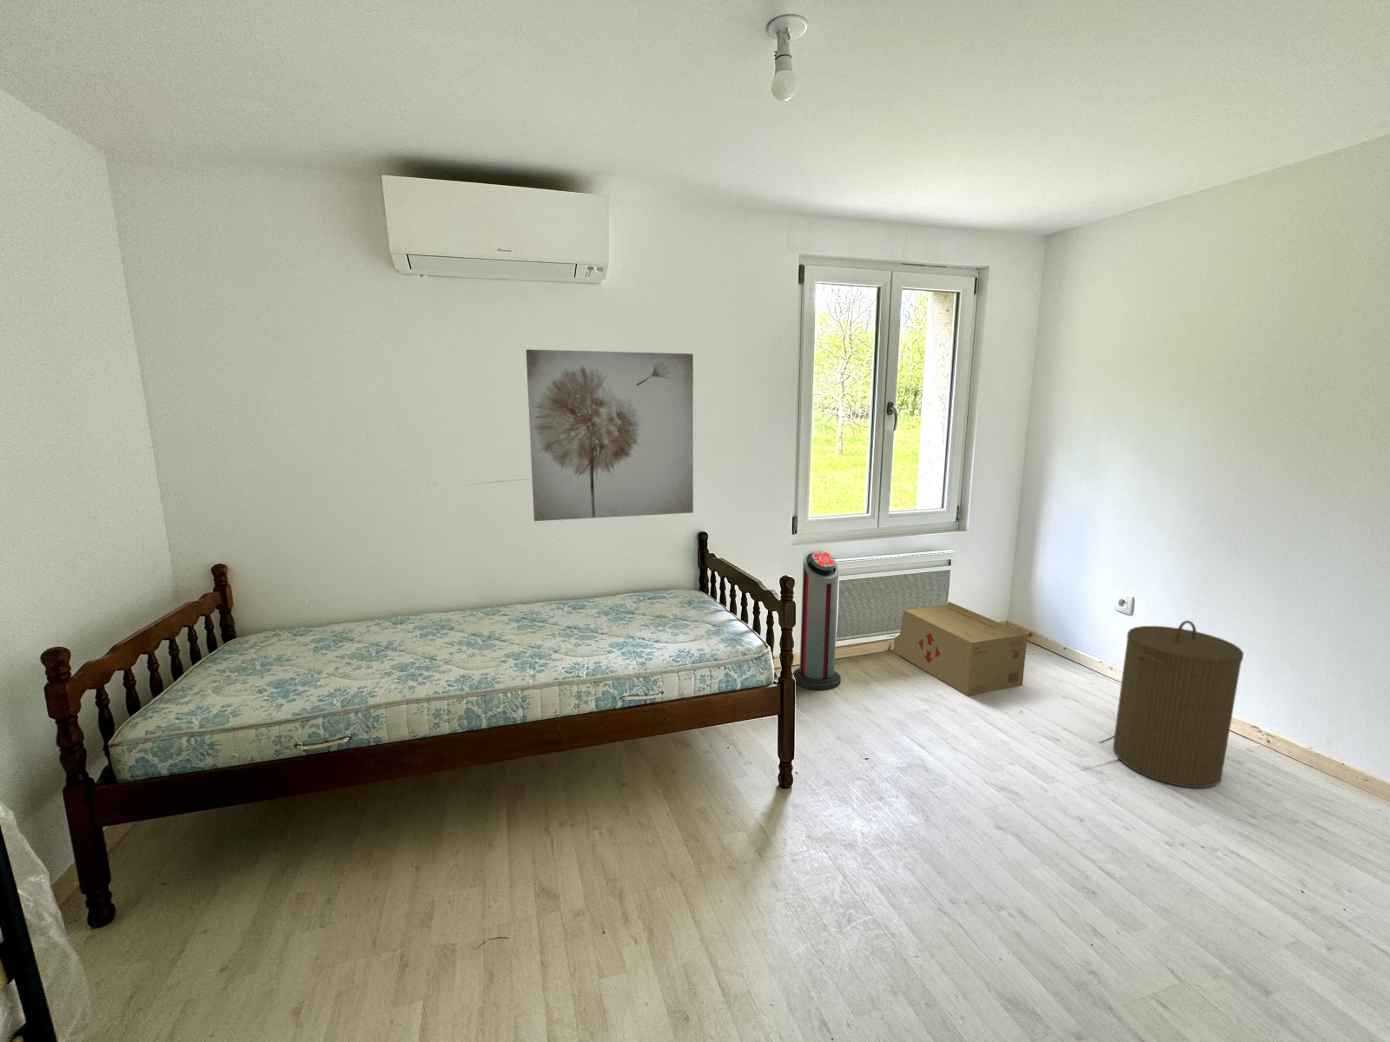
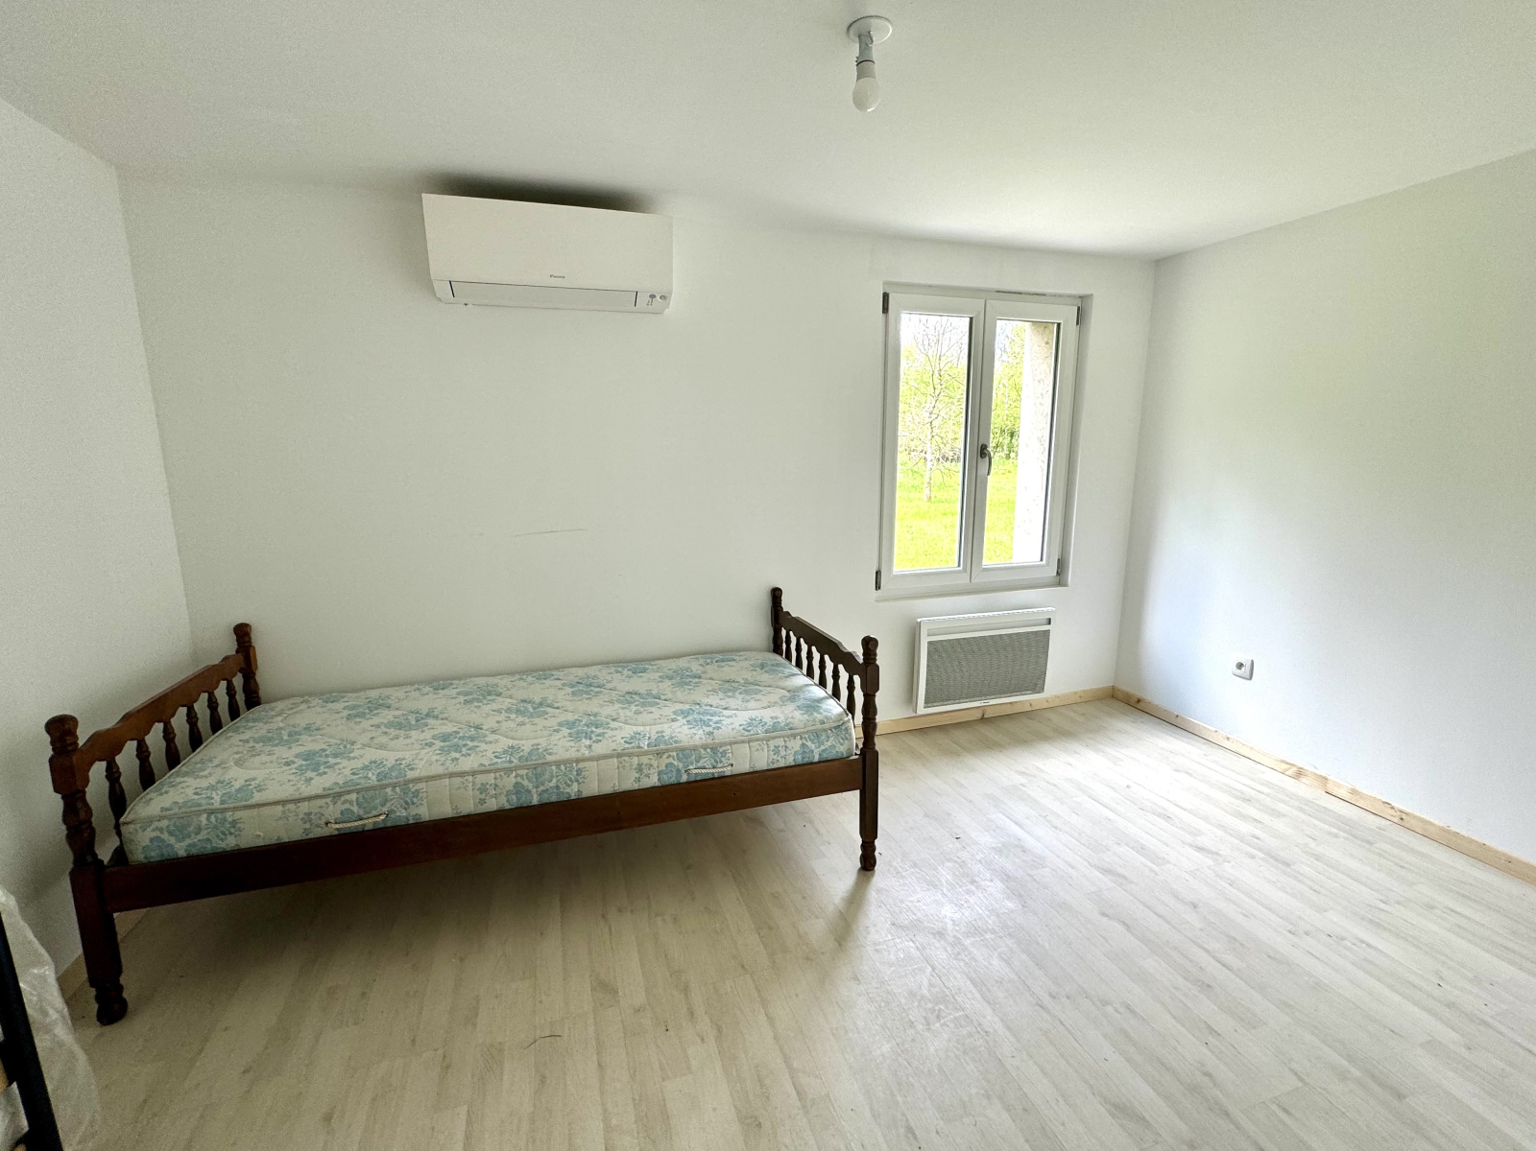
- laundry hamper [1112,620,1244,788]
- cardboard box [892,601,1029,697]
- air purifier [792,548,842,691]
- wall art [525,348,694,522]
